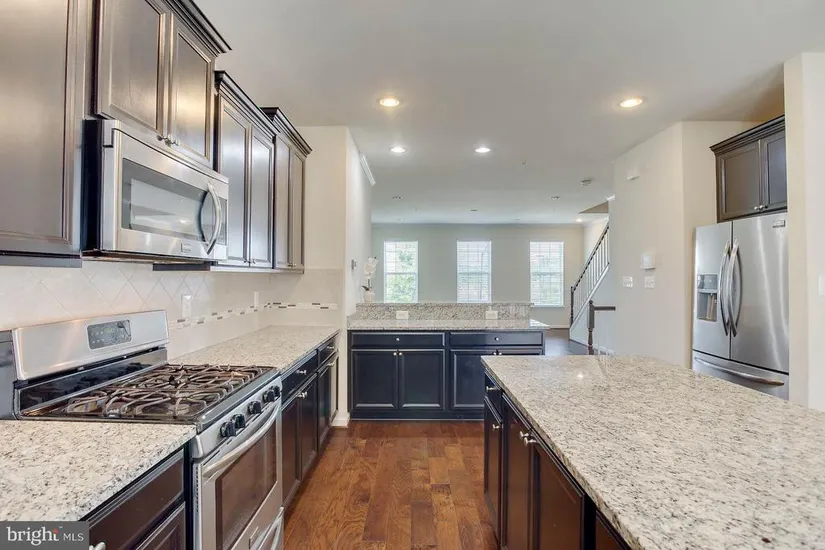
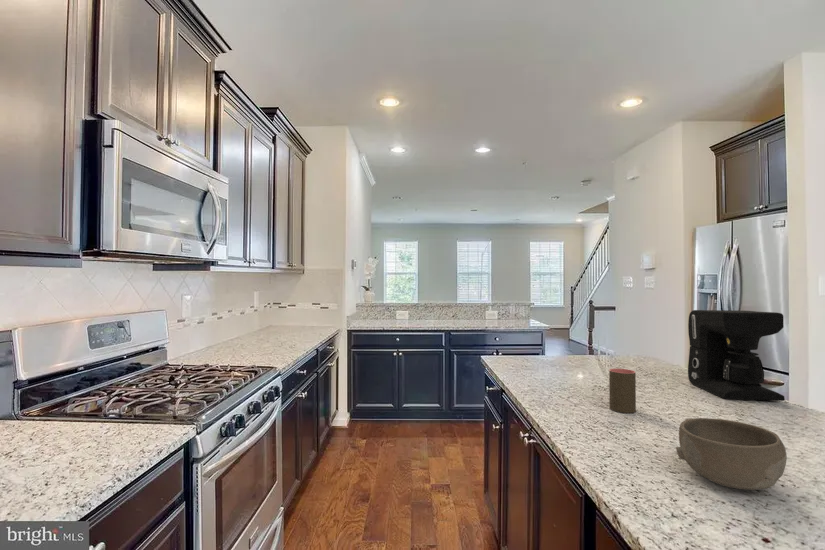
+ bowl [675,417,788,491]
+ coffee maker [687,309,786,402]
+ cup [608,368,637,414]
